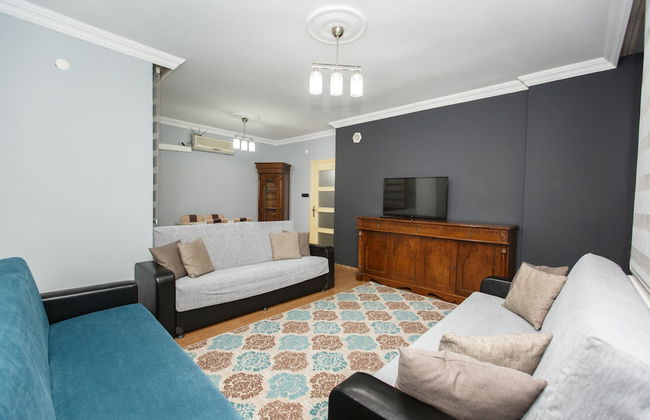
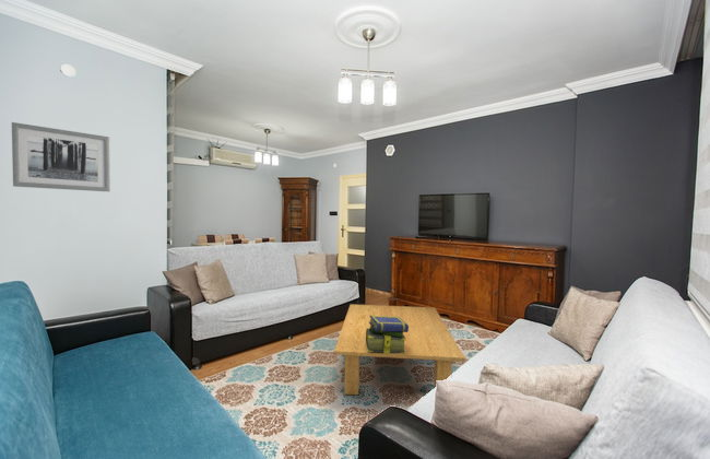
+ wall art [11,121,111,192]
+ coffee table [333,303,466,396]
+ stack of books [366,316,409,354]
